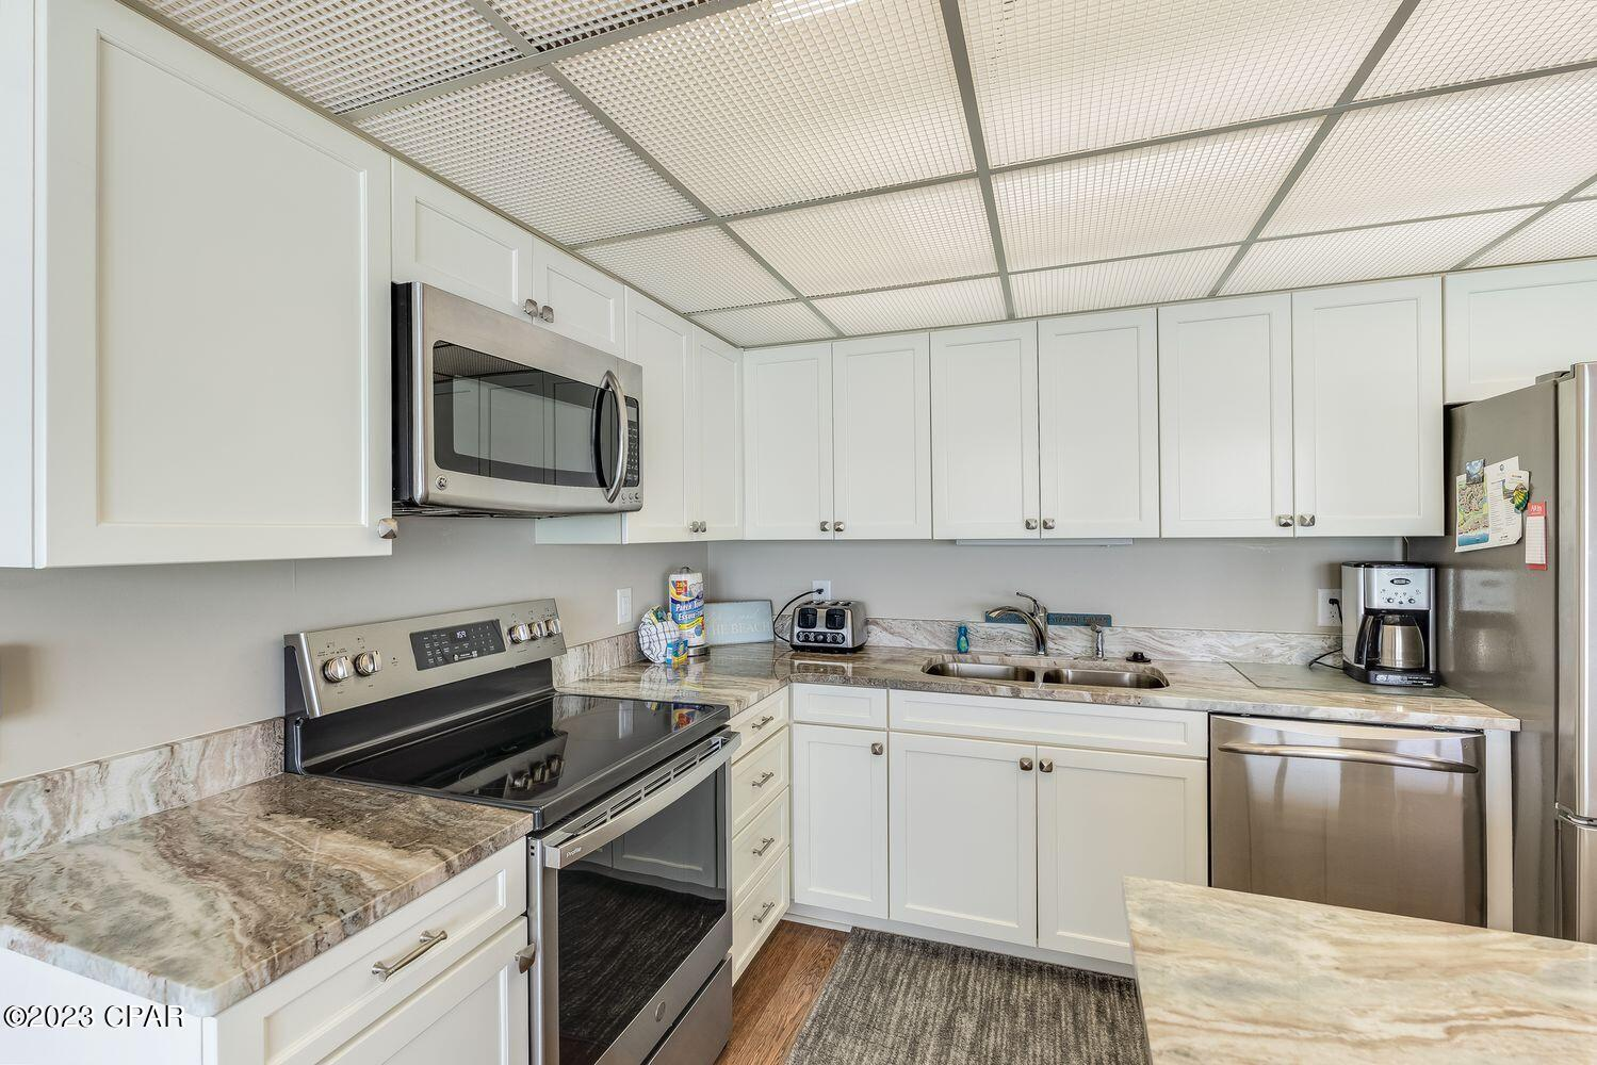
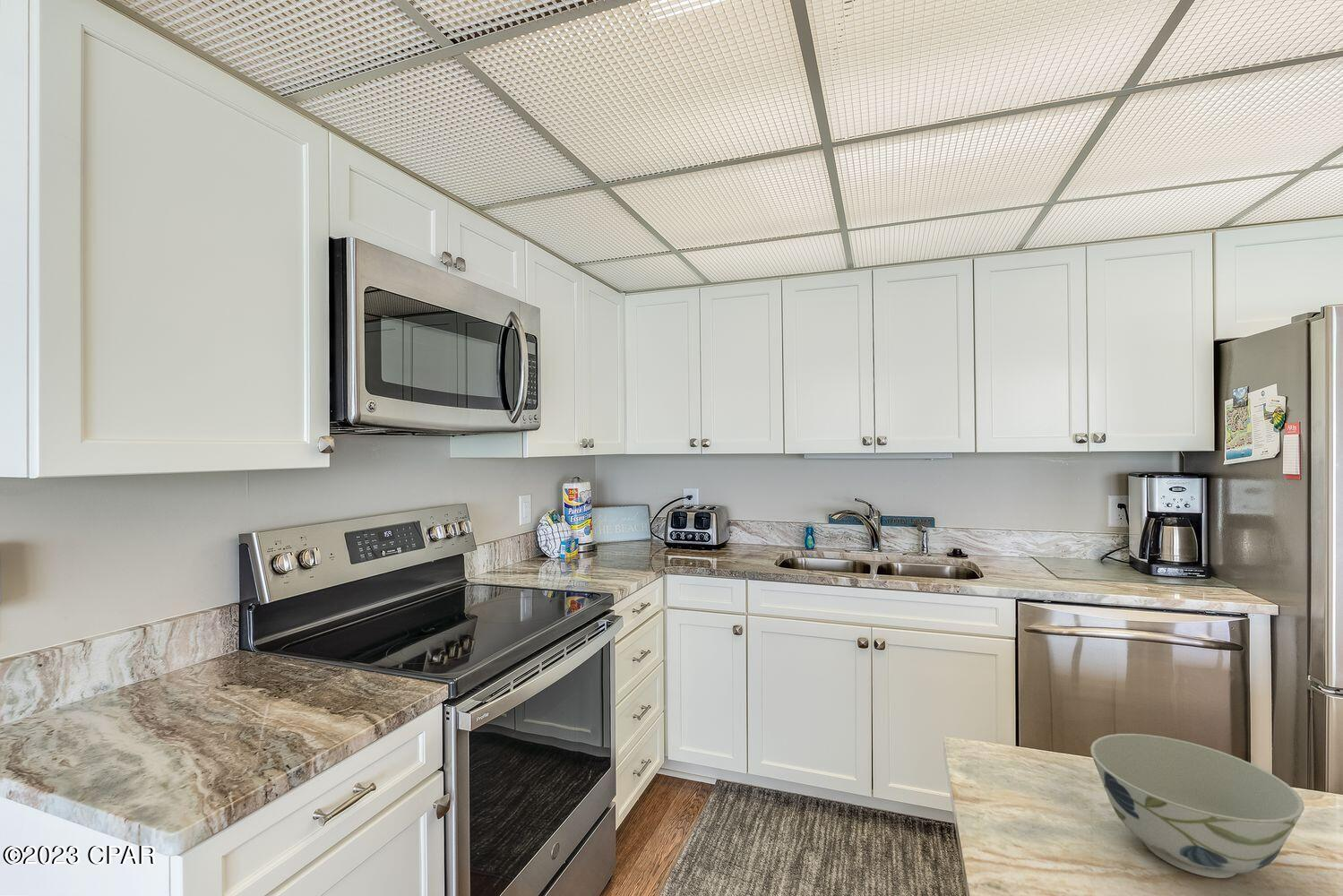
+ bowl [1089,733,1305,879]
